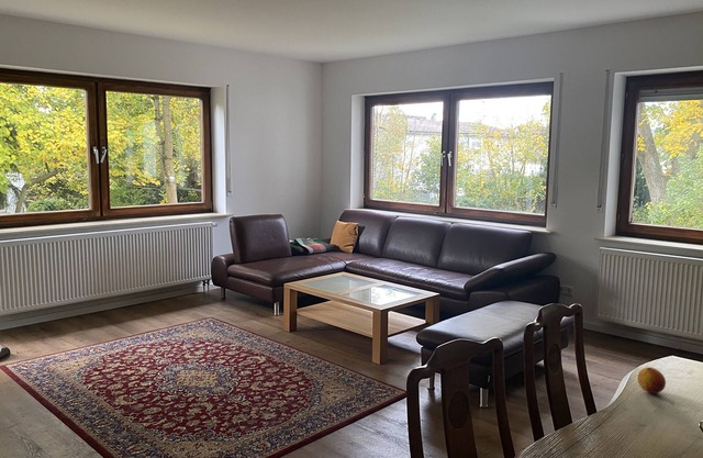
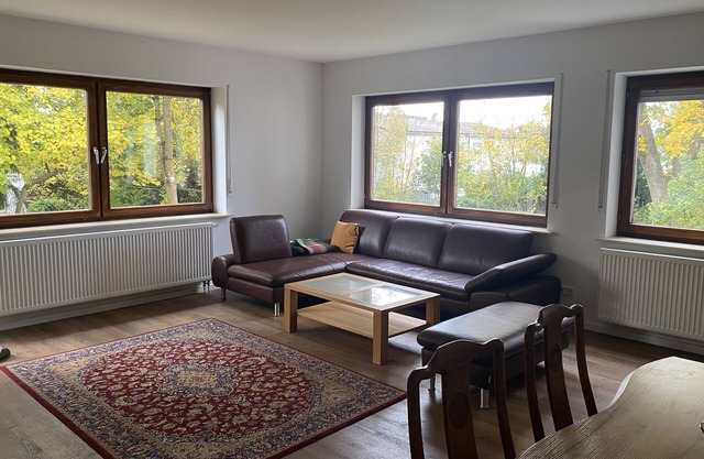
- fruit [636,367,667,395]
